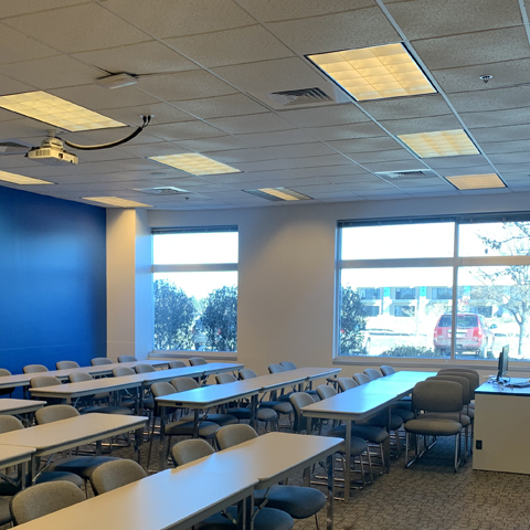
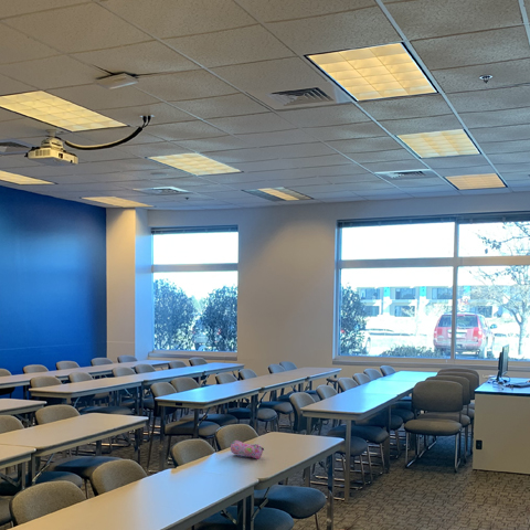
+ pencil case [230,439,265,460]
